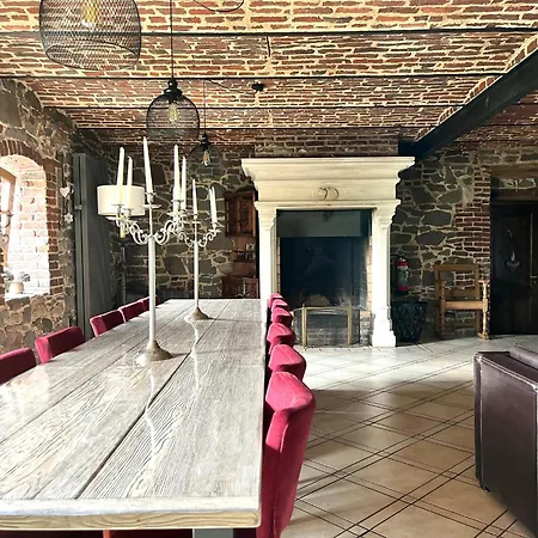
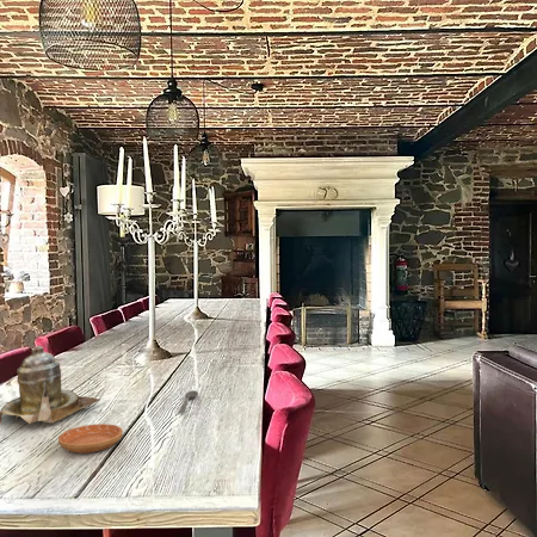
+ teapot [0,344,100,425]
+ soupspoon [178,389,199,414]
+ saucer [57,422,124,455]
